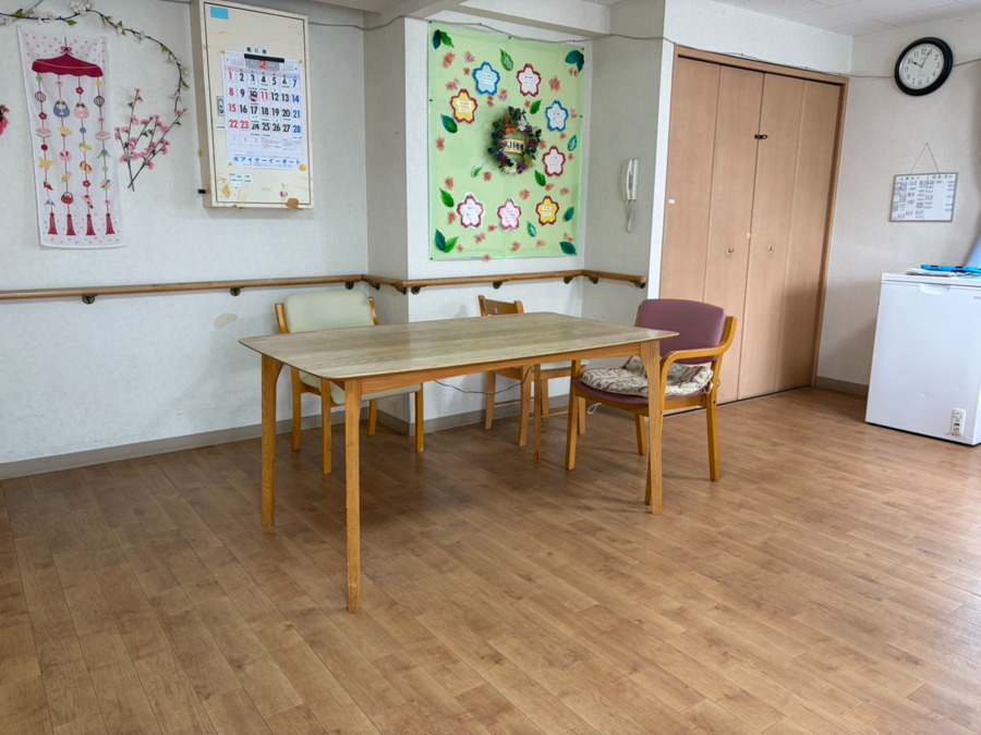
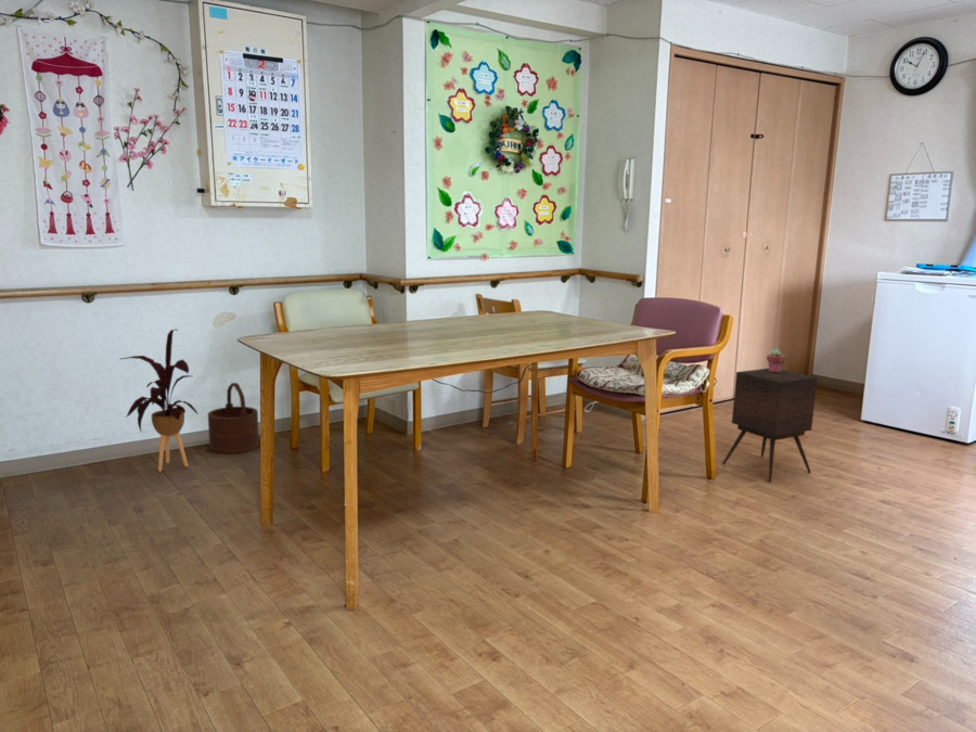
+ house plant [119,328,198,473]
+ wooden bucket [207,382,260,454]
+ side table [721,368,819,483]
+ potted succulent [766,348,786,373]
